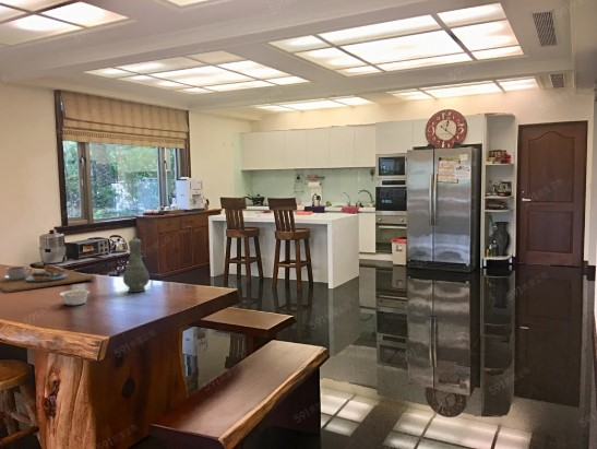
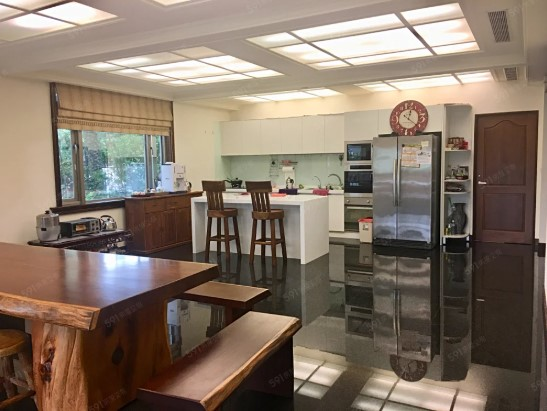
- placemat [0,264,96,294]
- vase [122,235,151,293]
- legume [59,285,91,306]
